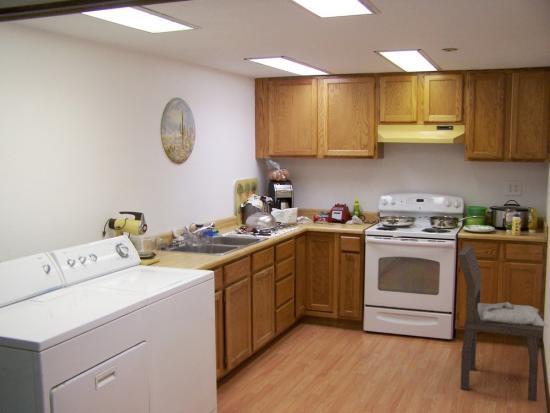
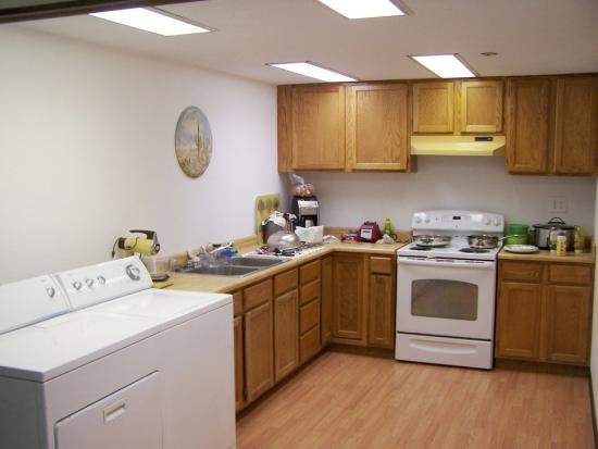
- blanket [478,301,549,328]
- dining chair [457,244,544,402]
